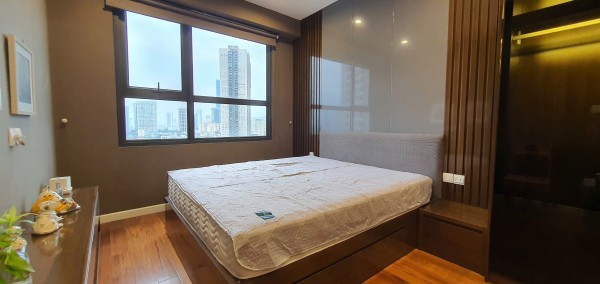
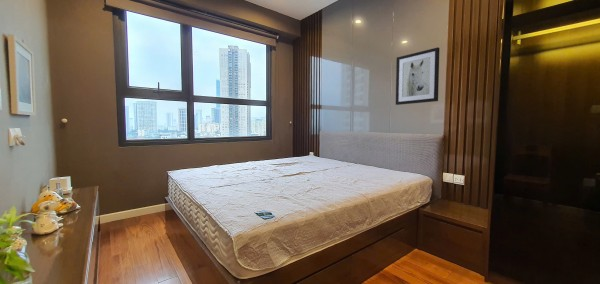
+ wall art [395,46,440,106]
